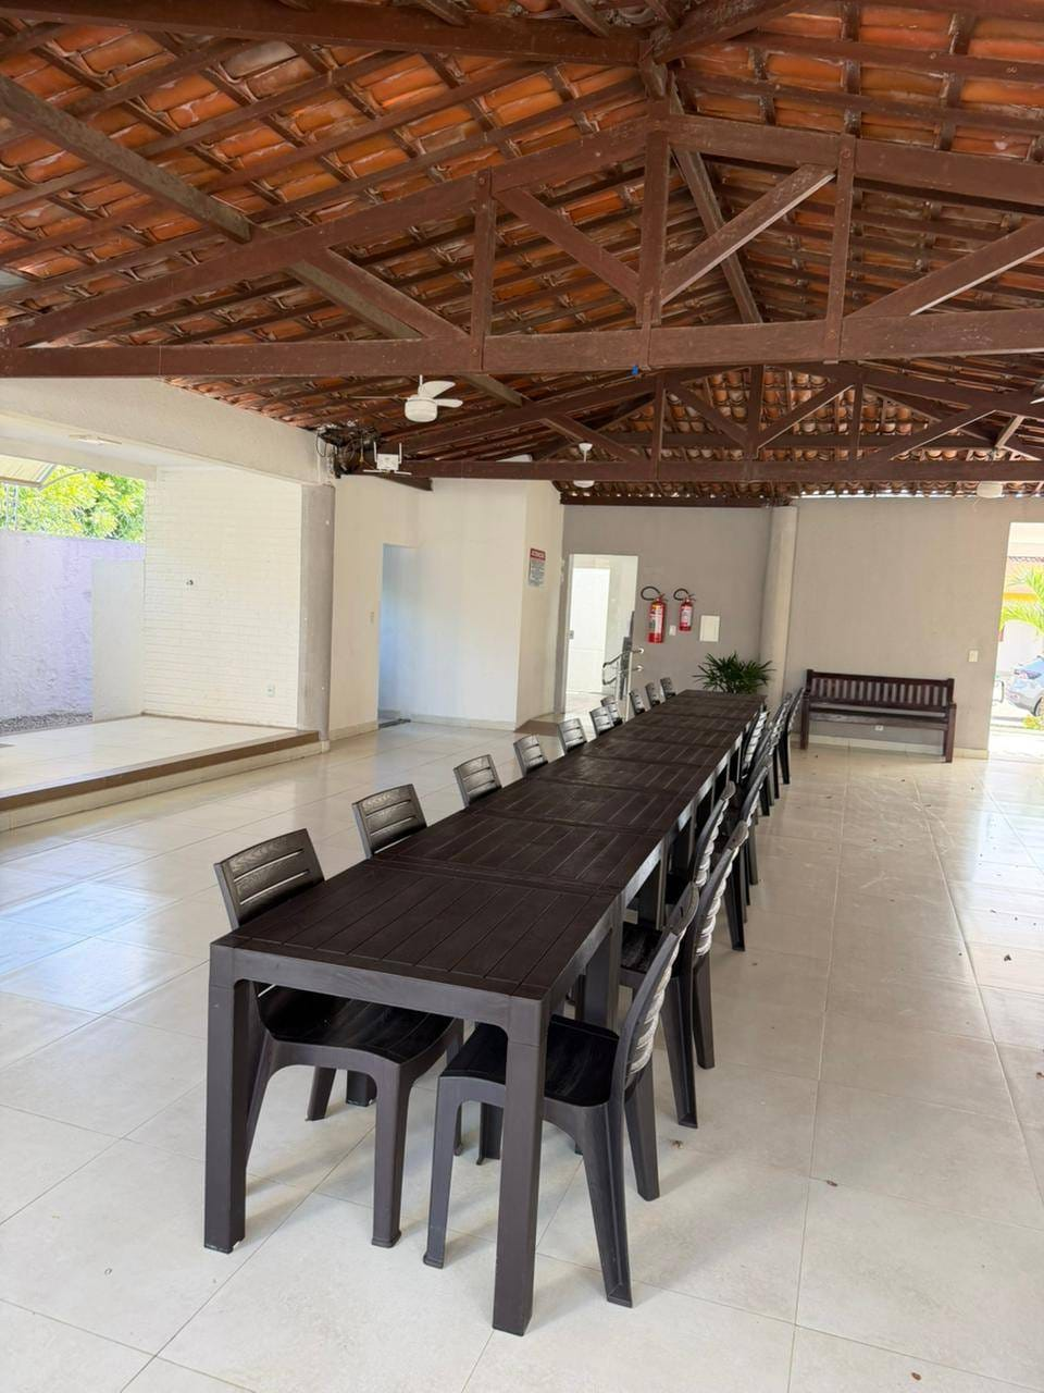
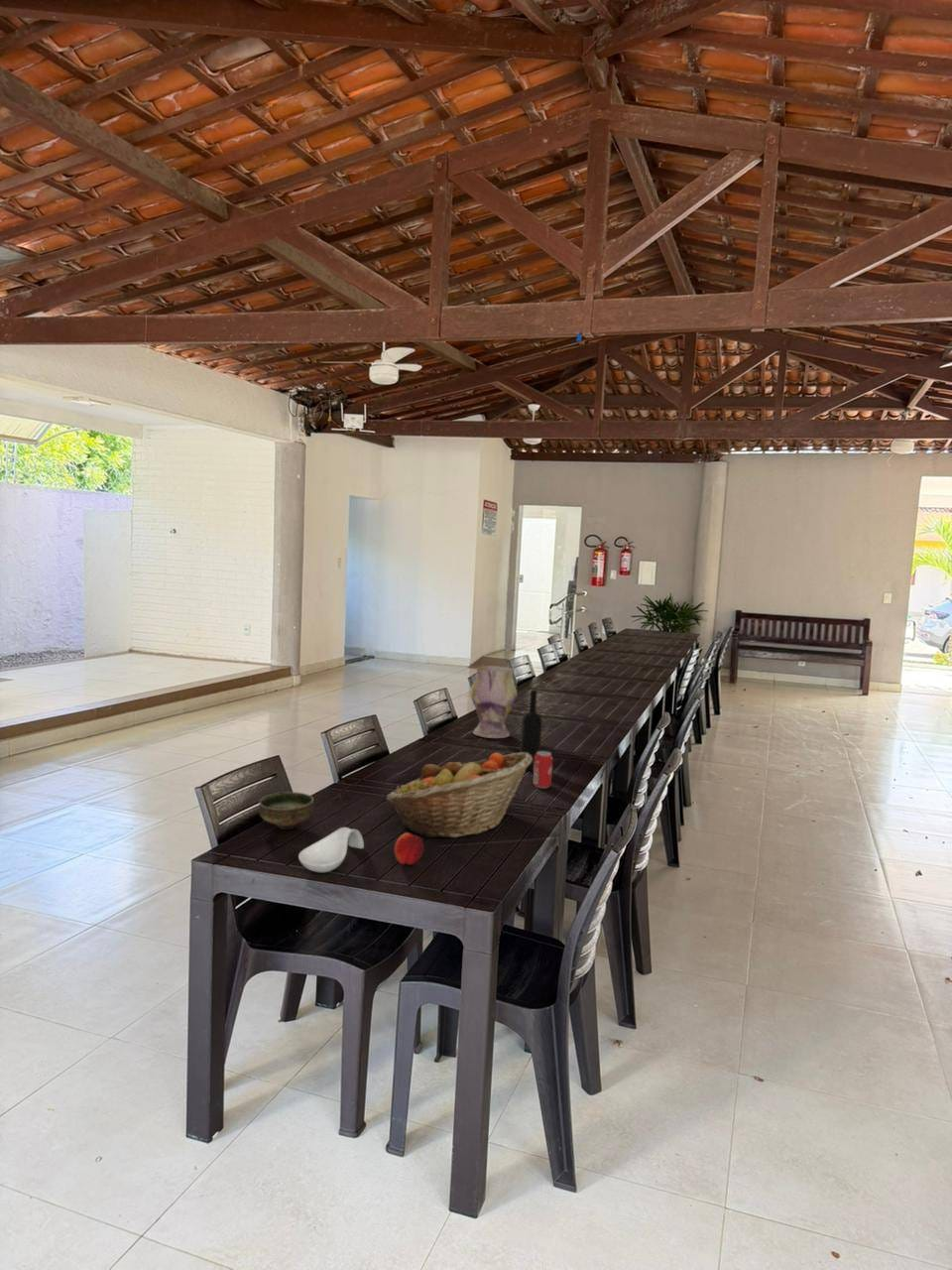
+ wine bottle [519,689,542,772]
+ bowl [258,791,315,830]
+ vase [470,665,518,739]
+ spoon rest [297,826,365,873]
+ peach [394,831,425,865]
+ fruit basket [385,752,533,838]
+ beverage can [533,750,554,789]
